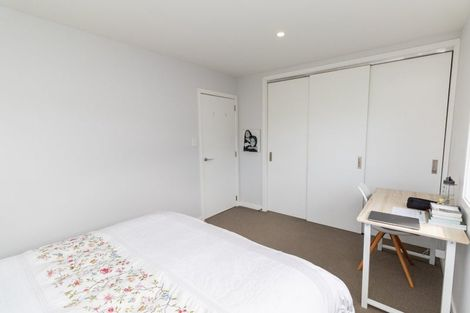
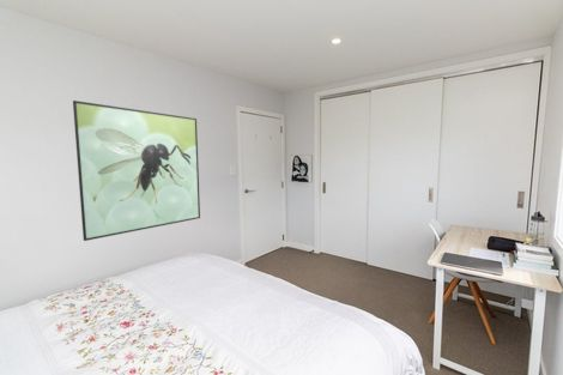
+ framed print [72,99,201,242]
